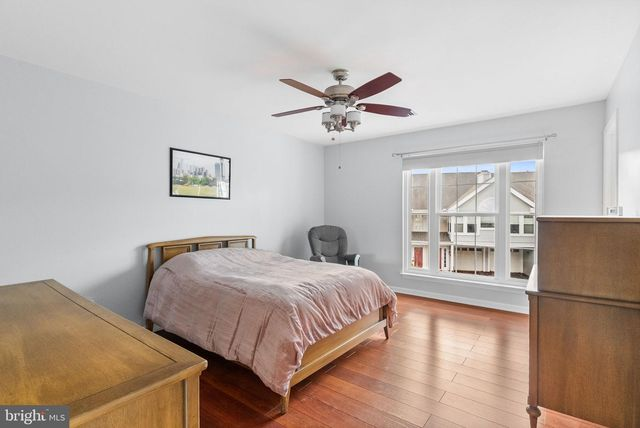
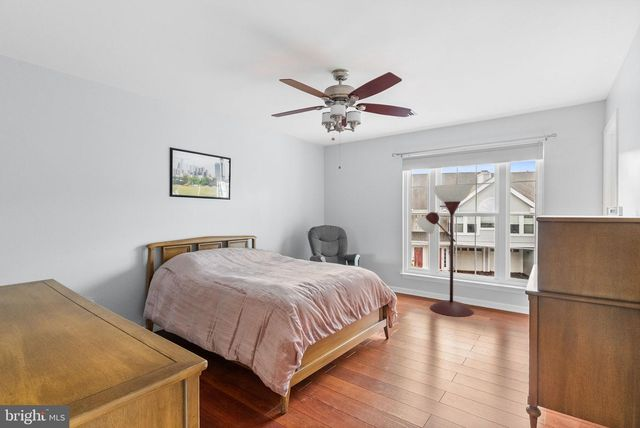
+ floor lamp [416,183,475,317]
